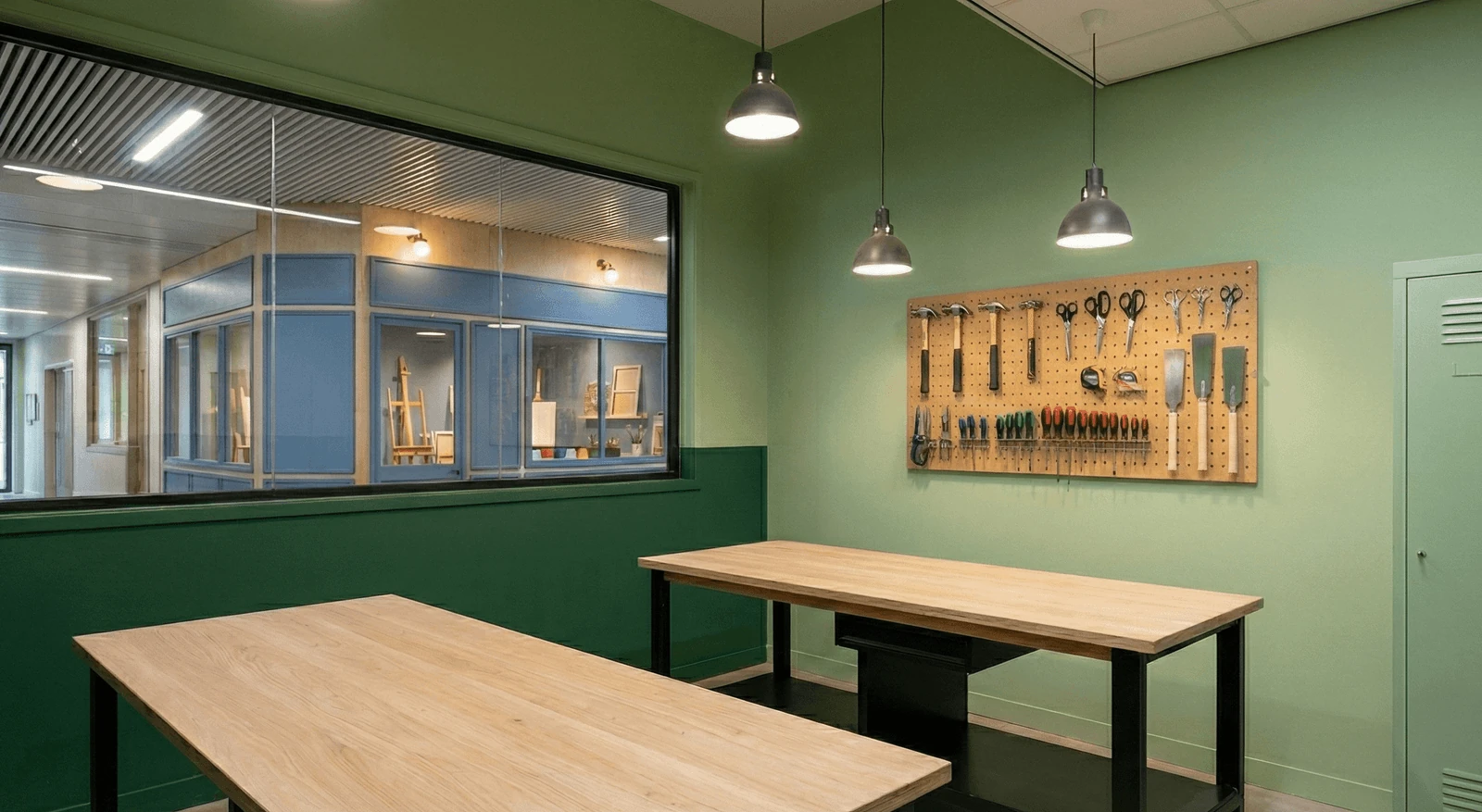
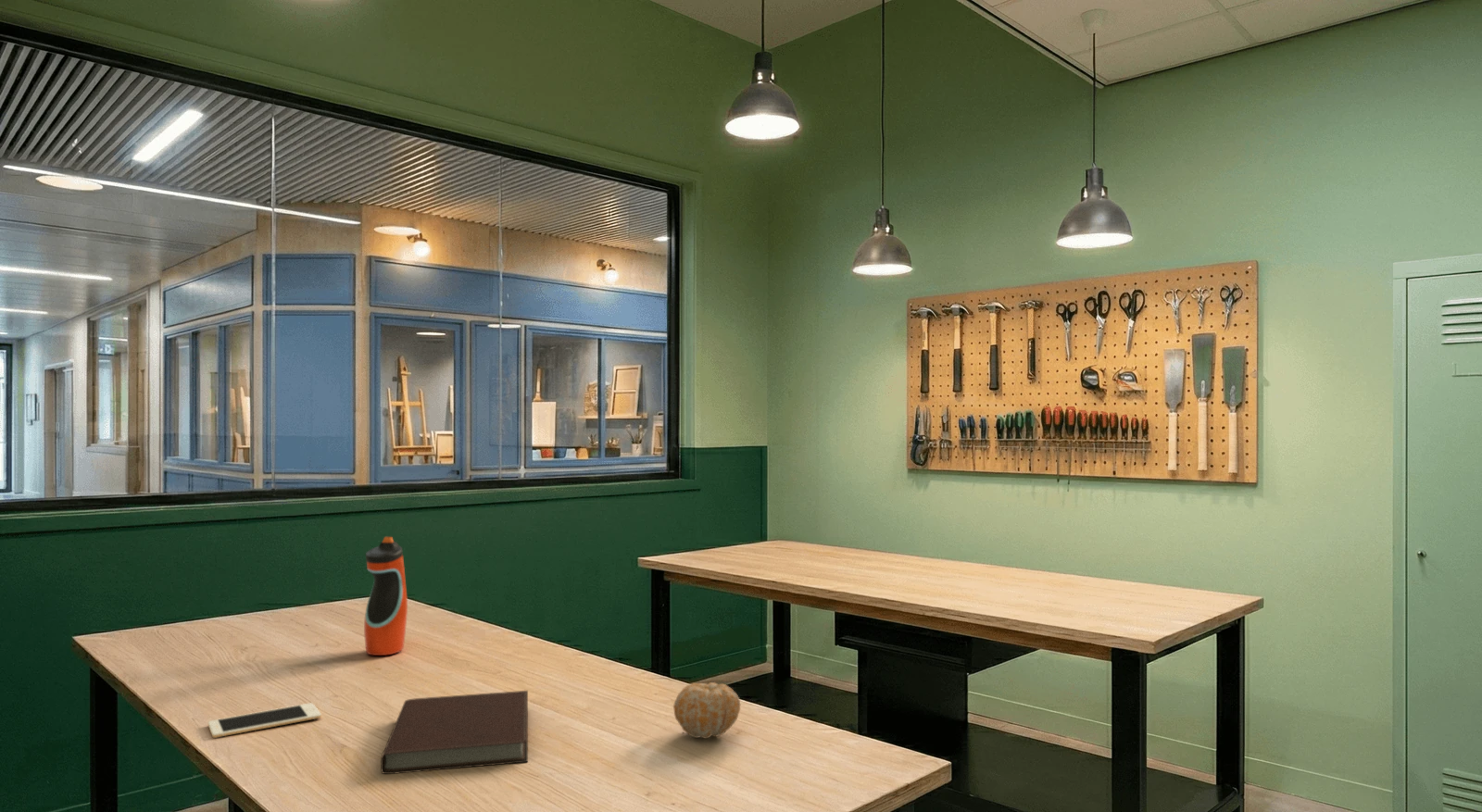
+ fruit [672,681,741,739]
+ notebook [380,690,529,775]
+ cell phone [207,702,322,739]
+ water bottle [363,536,408,656]
